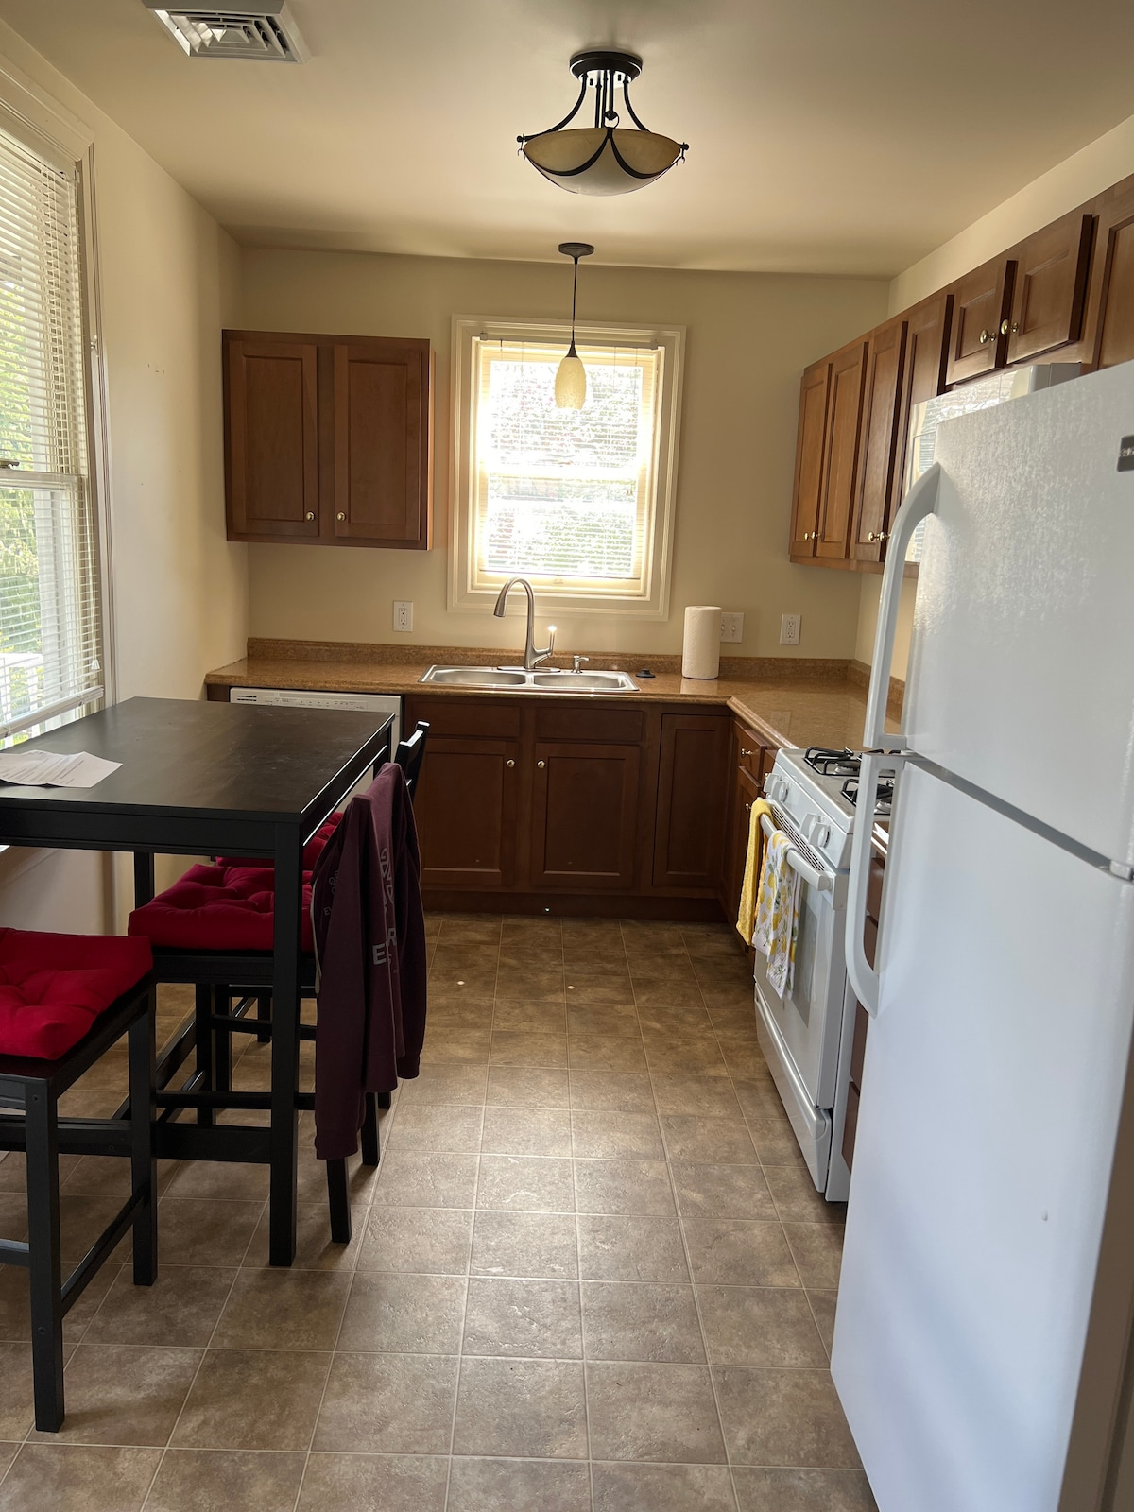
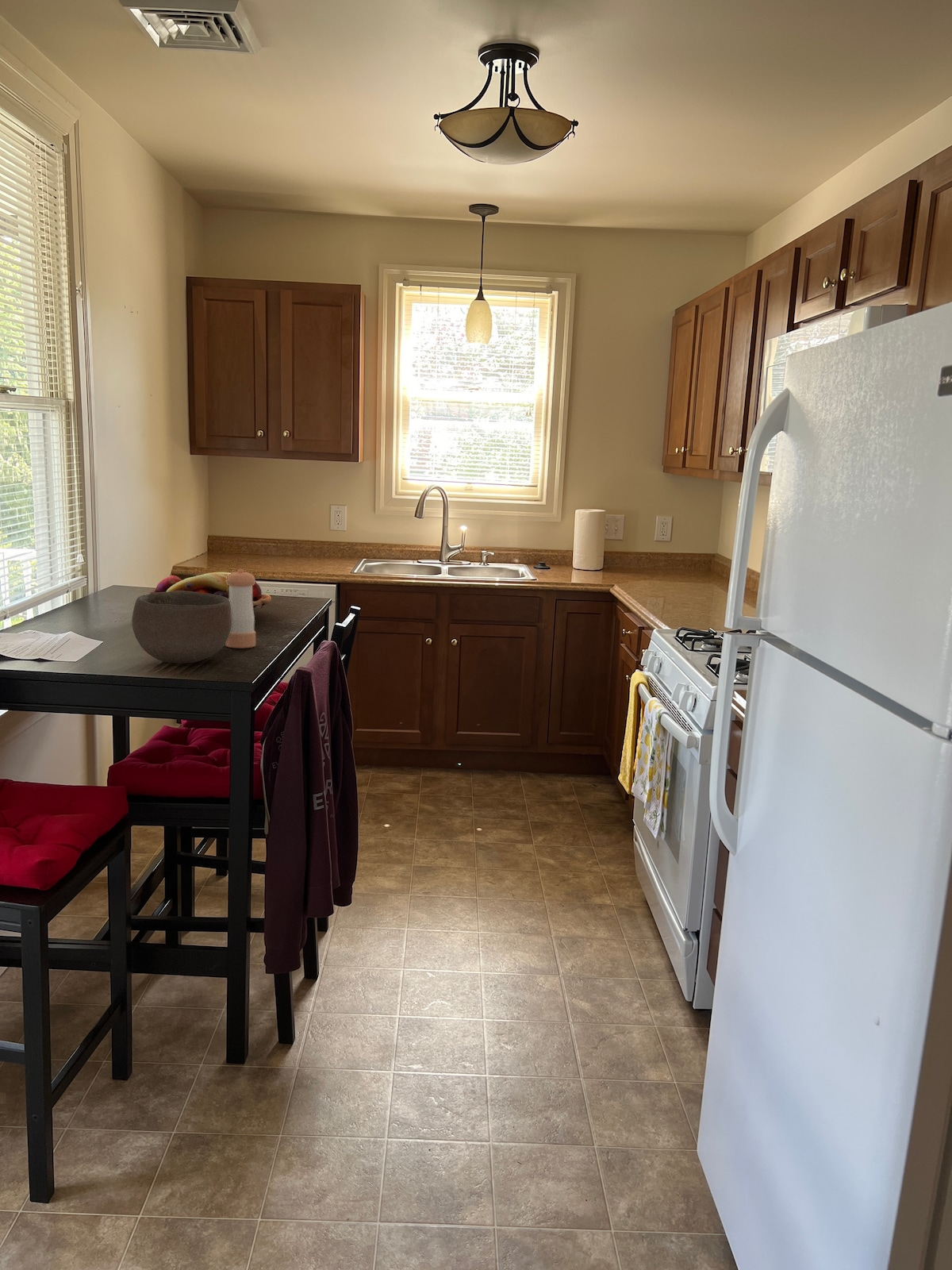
+ fruit basket [149,571,272,611]
+ pepper shaker [225,568,256,648]
+ bowl [131,591,232,664]
